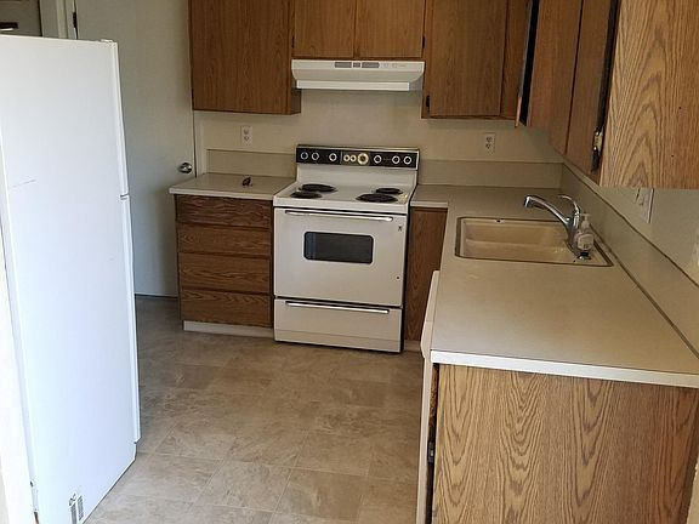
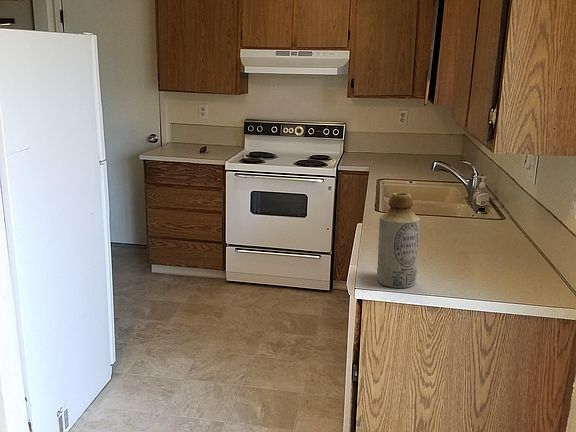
+ bottle [376,192,421,289]
